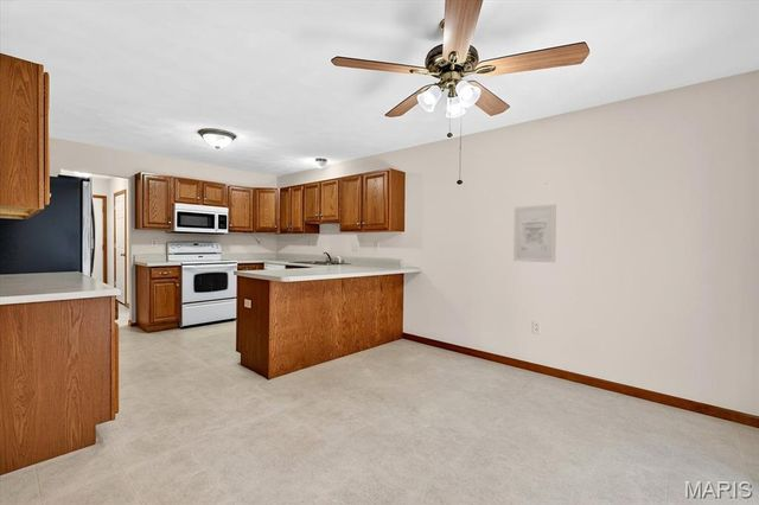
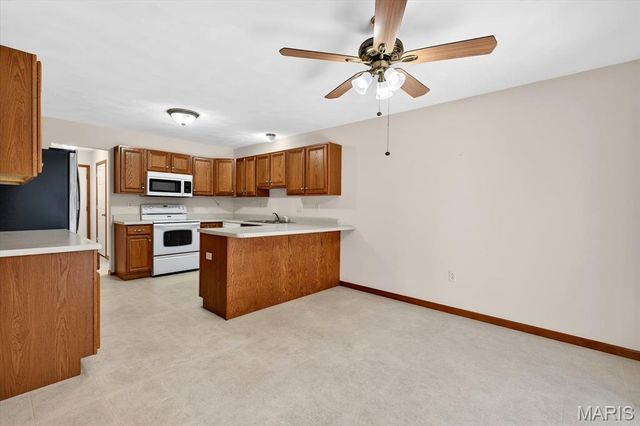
- wall art [512,203,557,263]
